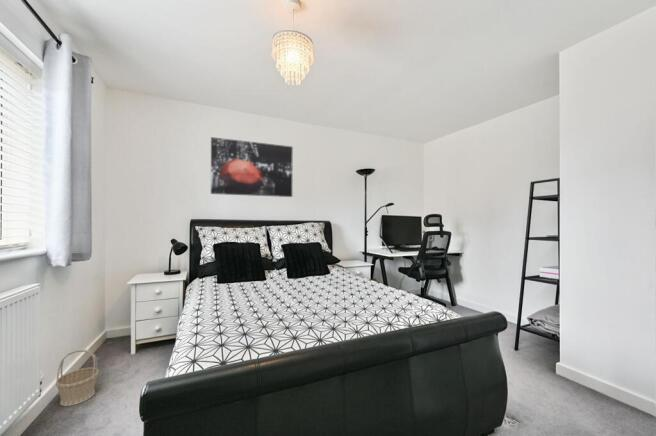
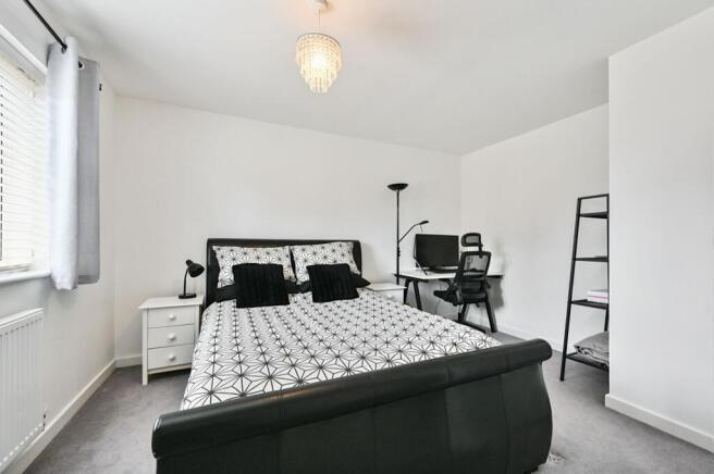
- basket [55,348,100,407]
- wall art [210,136,294,198]
